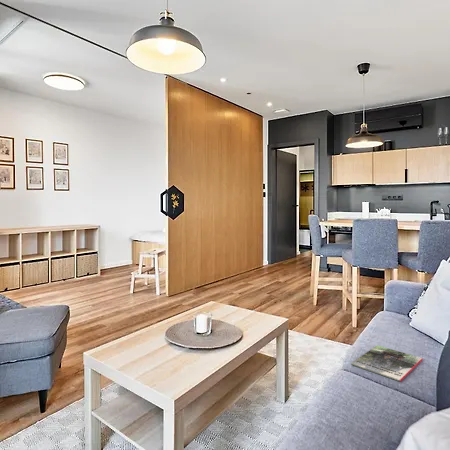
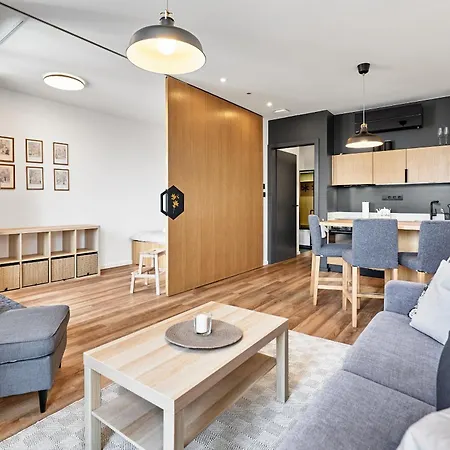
- magazine [350,344,424,382]
